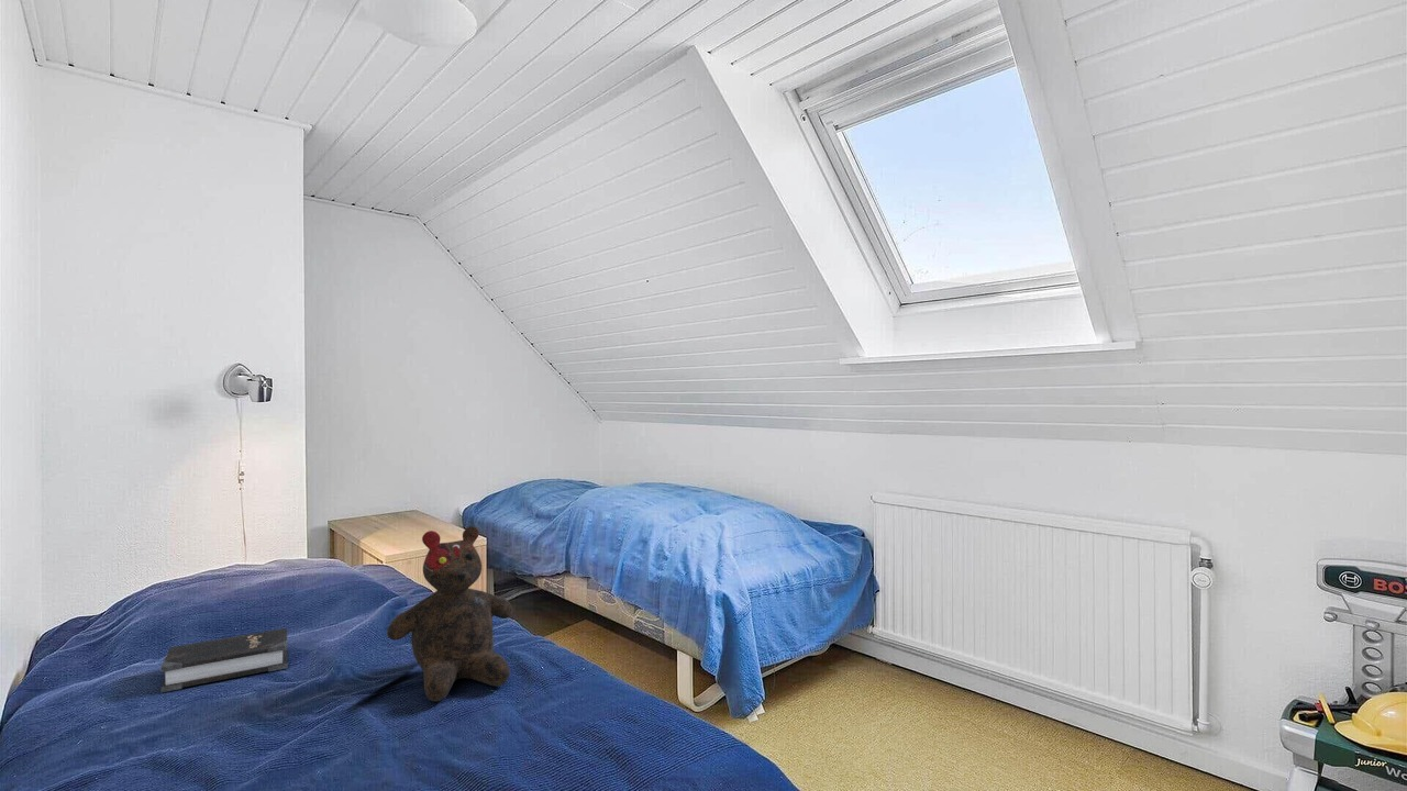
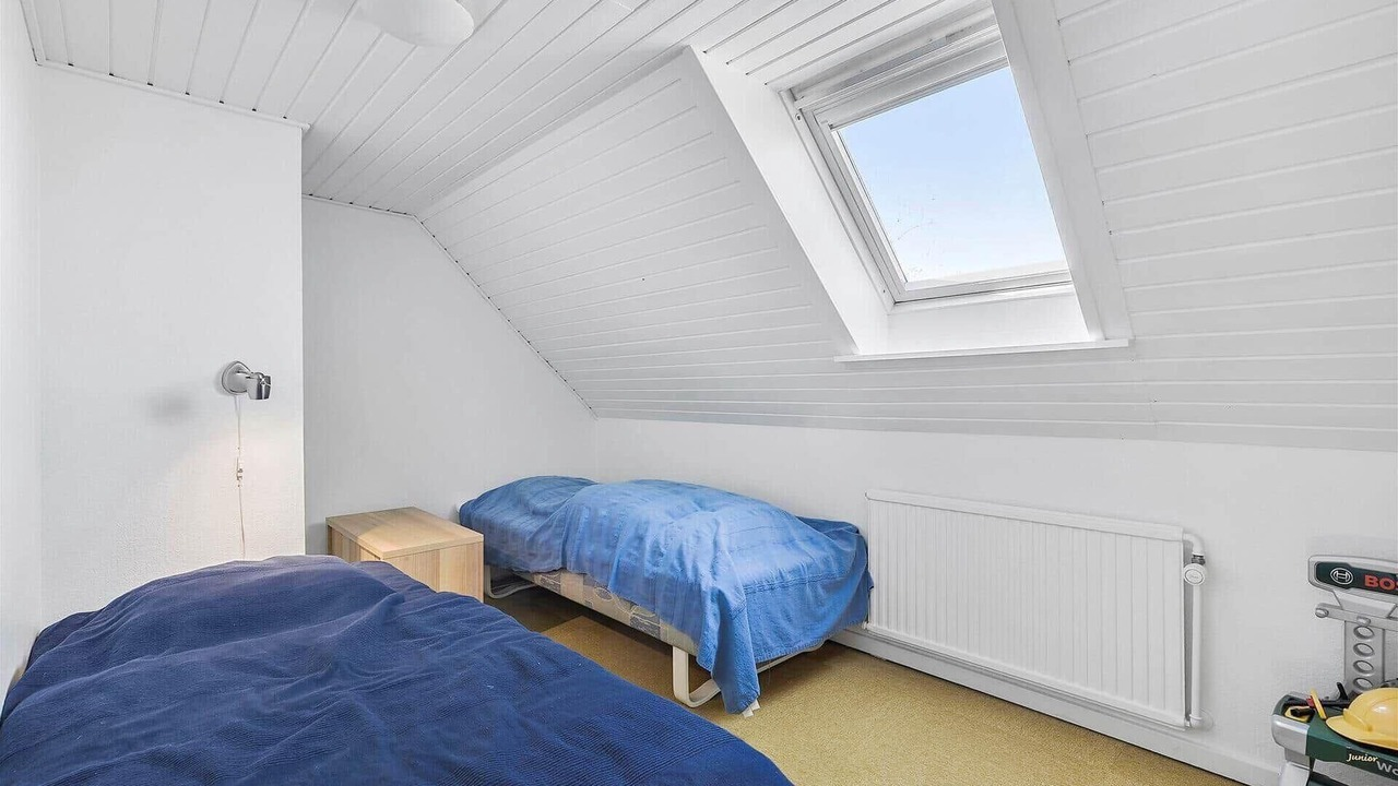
- teddy bear [386,525,514,702]
- hardback book [159,627,289,693]
